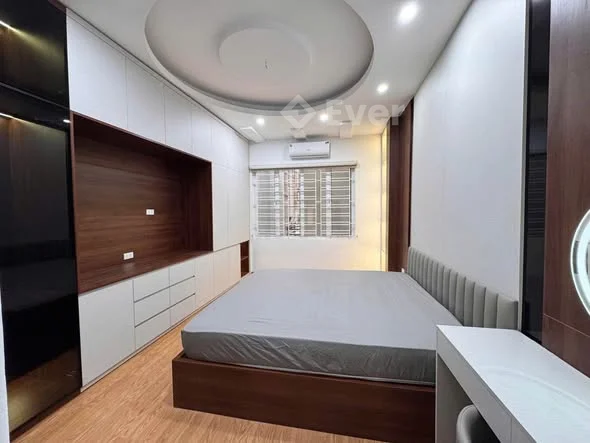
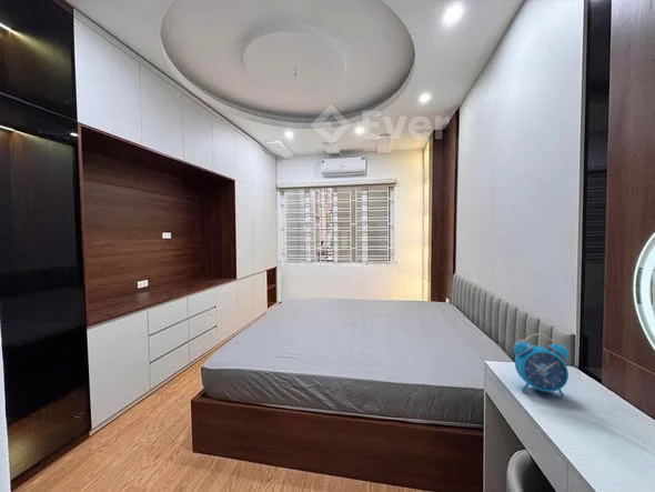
+ alarm clock [513,333,571,399]
